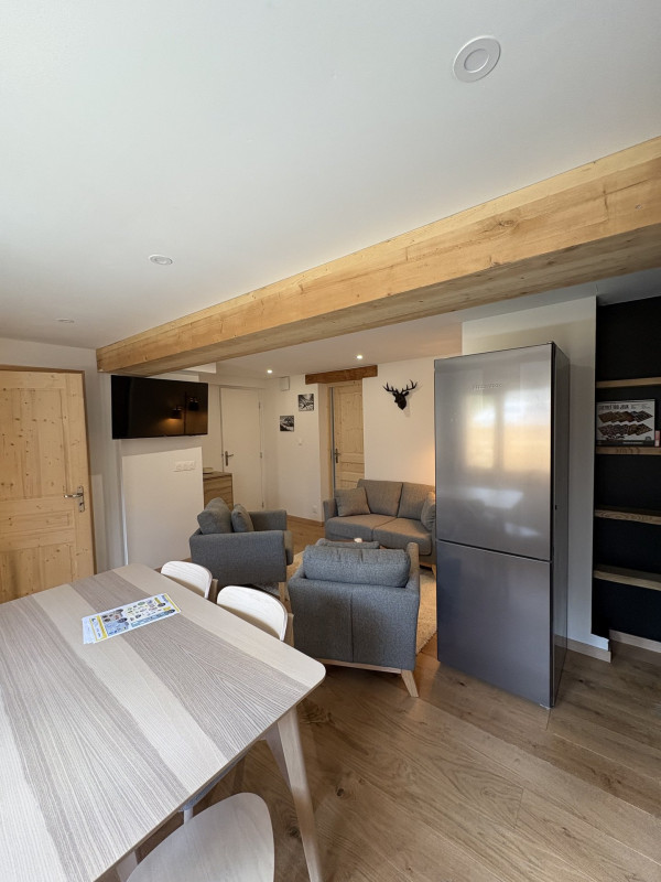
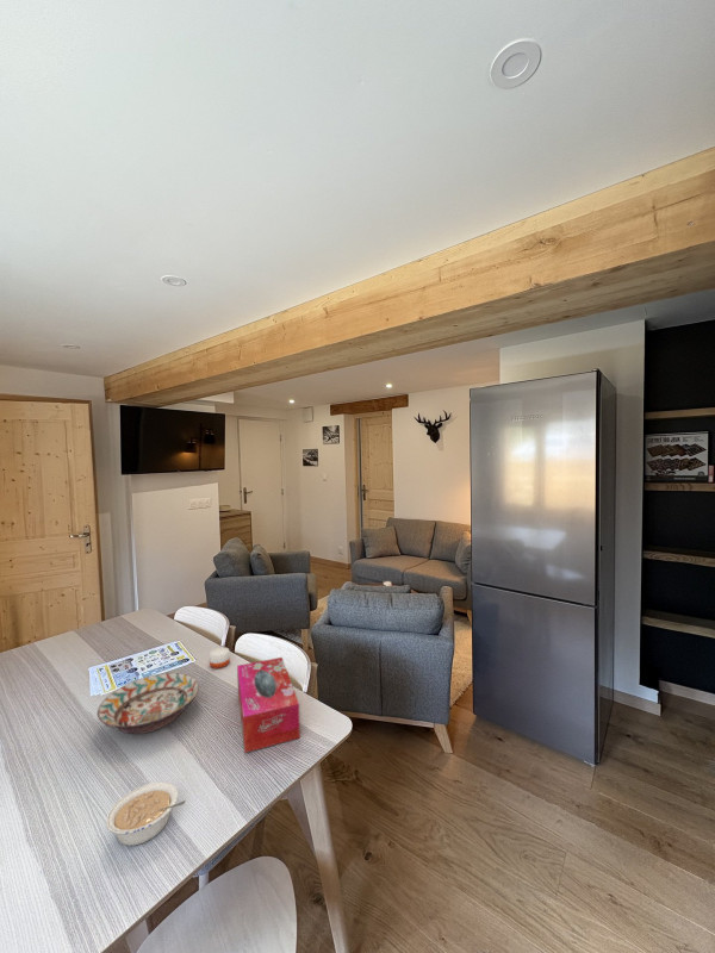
+ legume [105,781,187,847]
+ candle [209,639,231,669]
+ tissue box [236,656,301,754]
+ decorative bowl [97,672,200,735]
